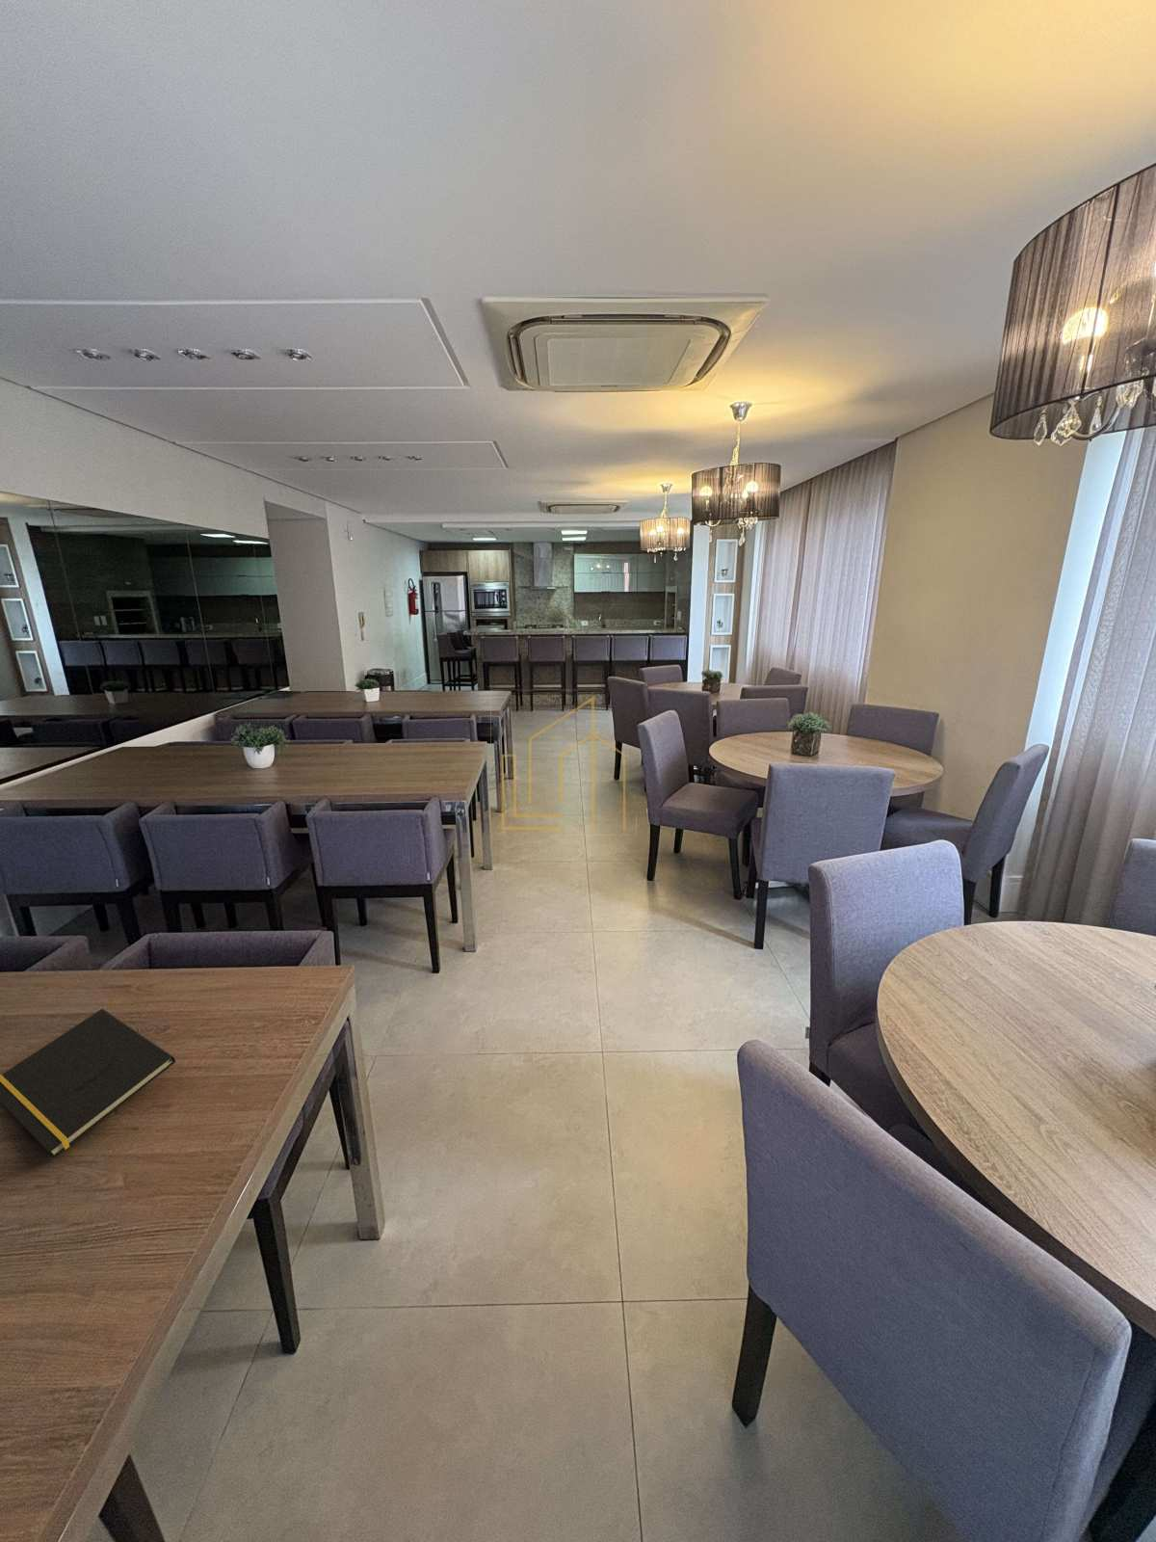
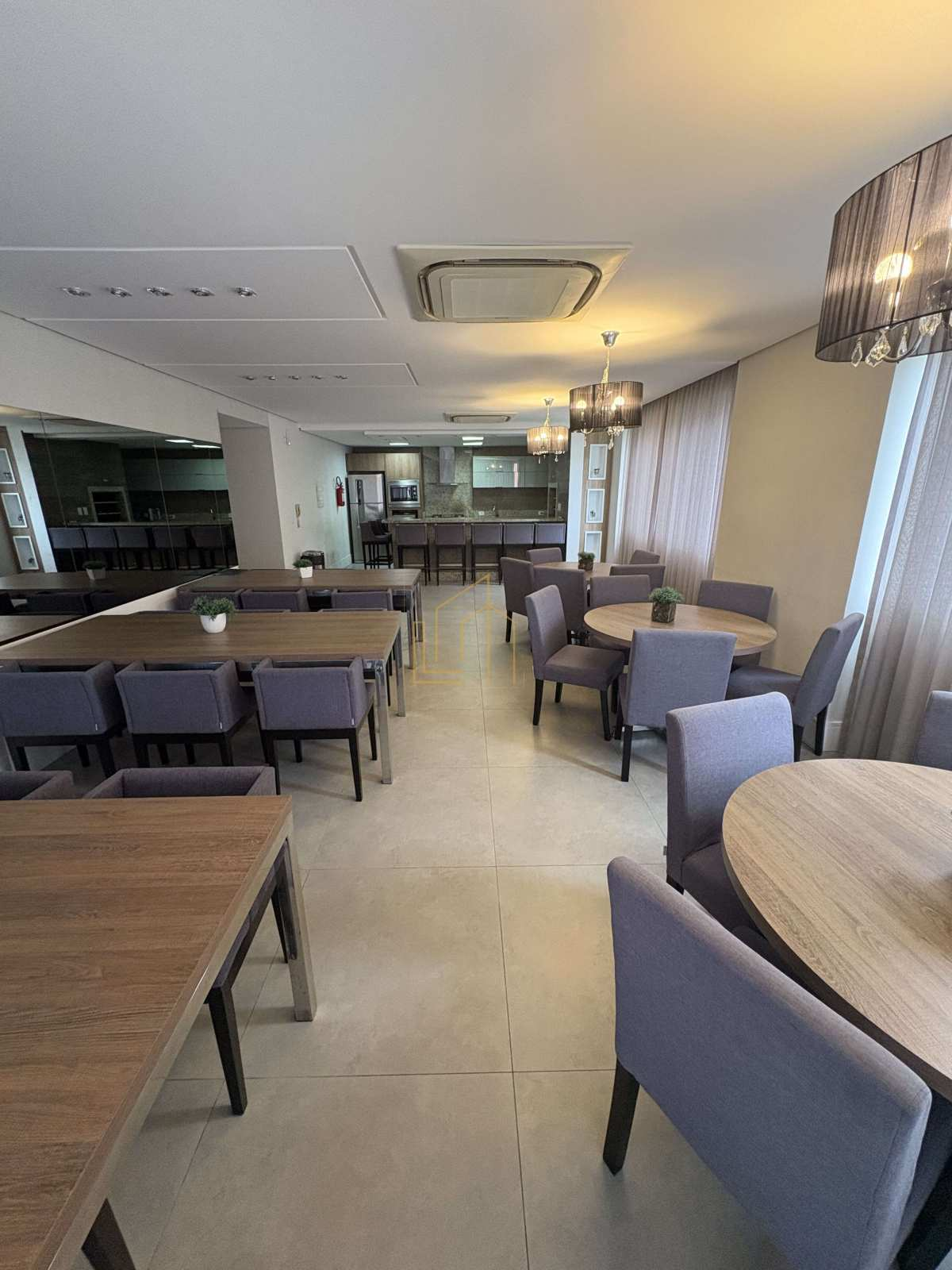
- notepad [0,1008,176,1158]
